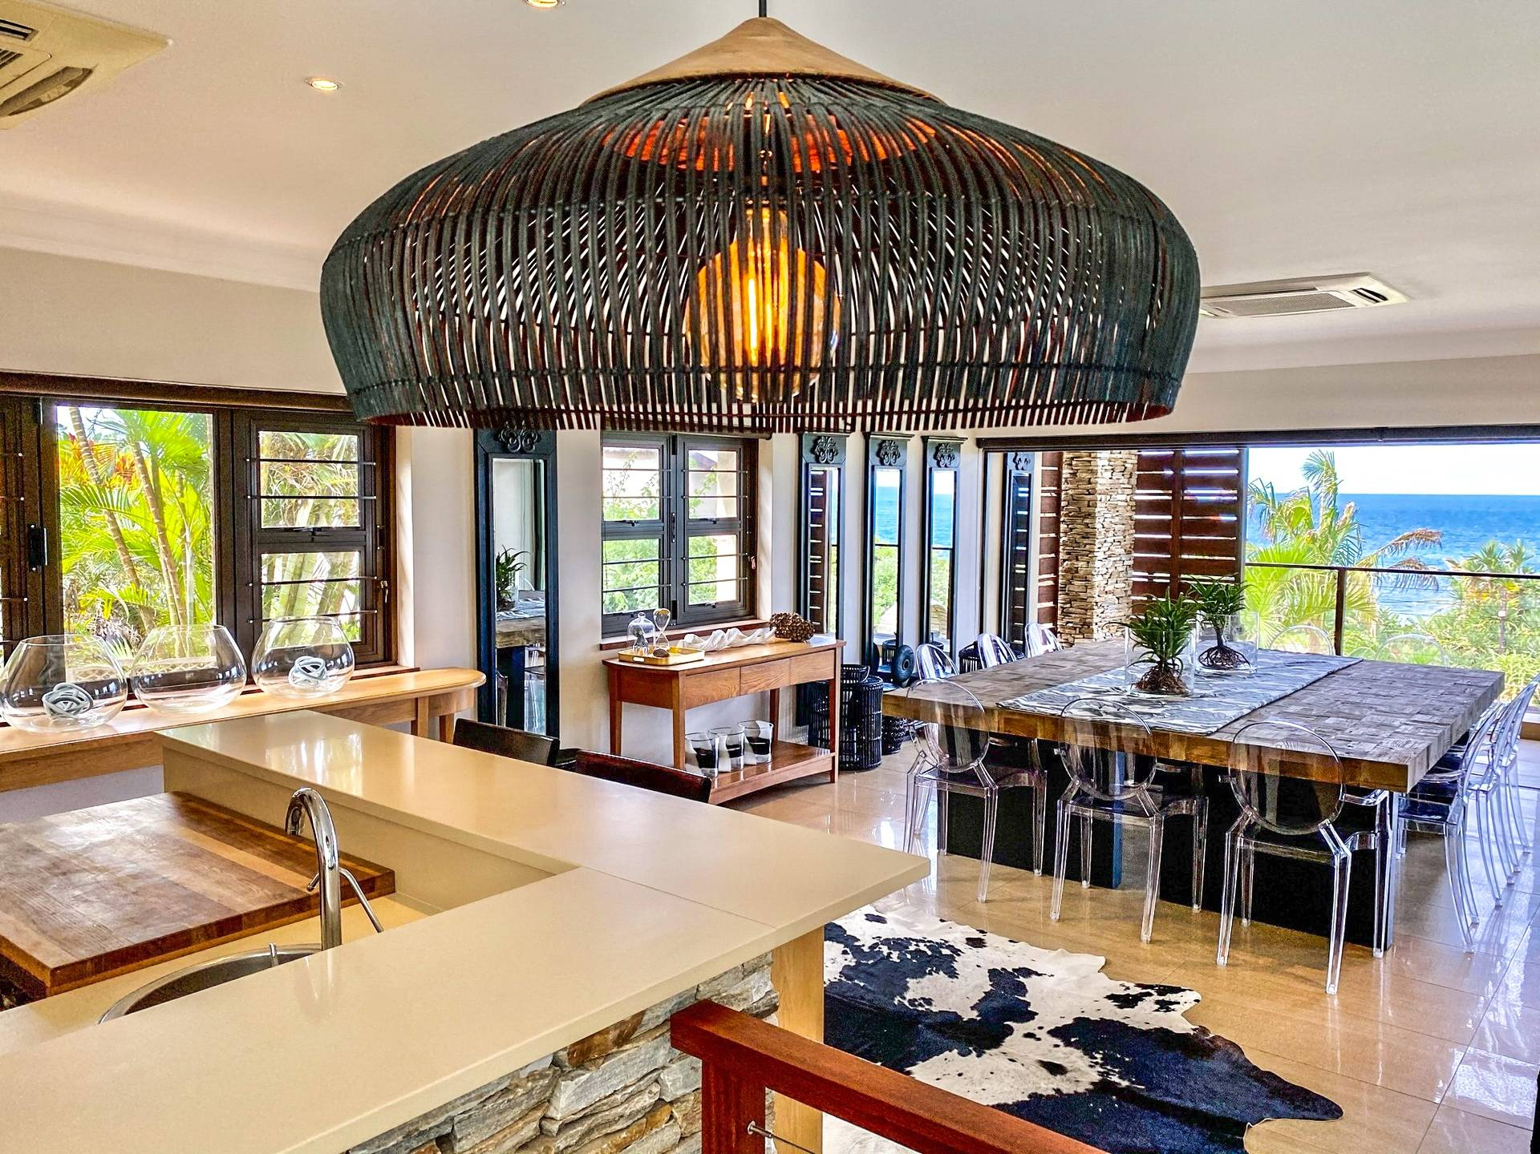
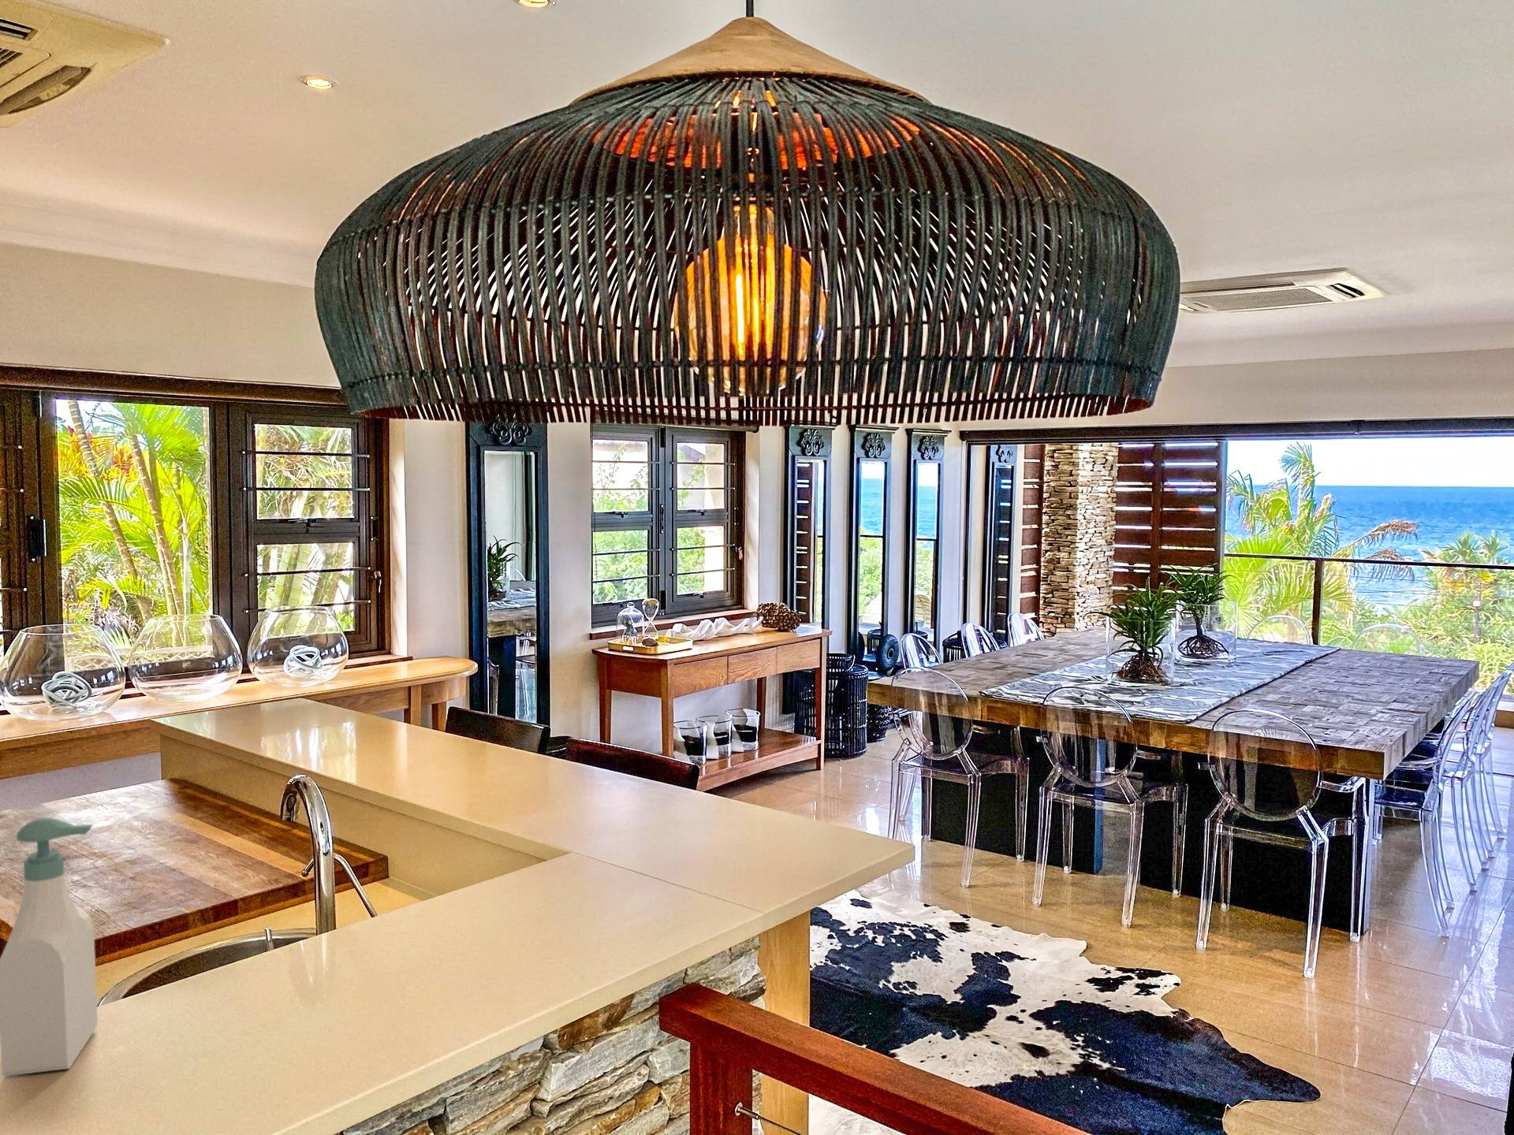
+ soap bottle [0,817,99,1077]
